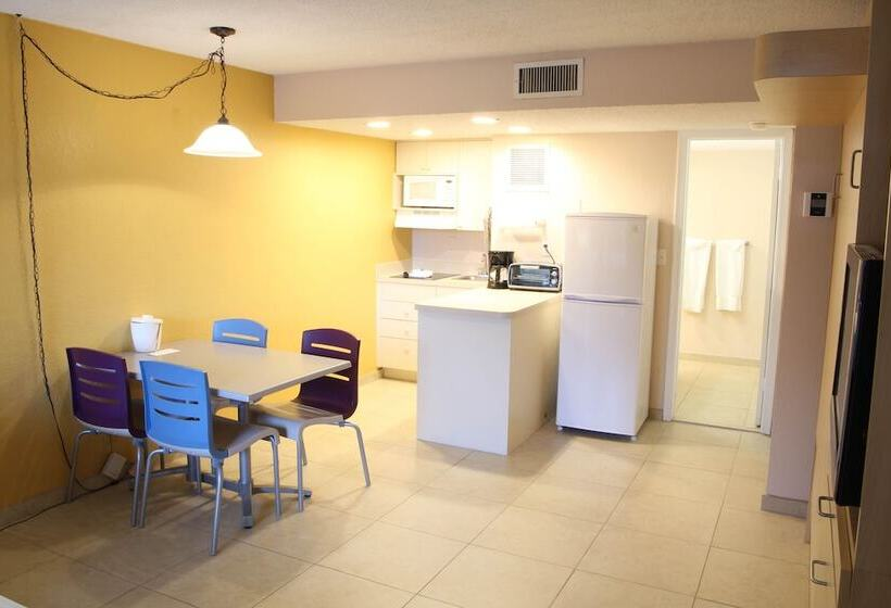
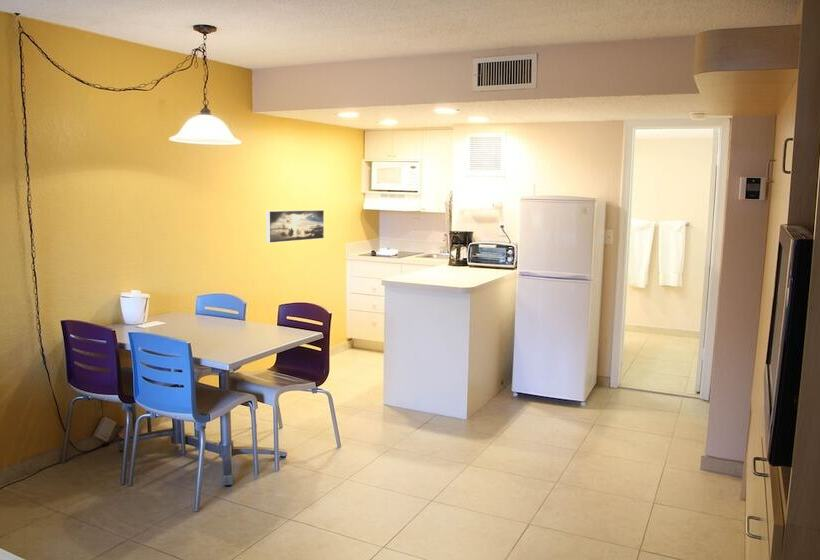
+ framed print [265,209,325,244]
